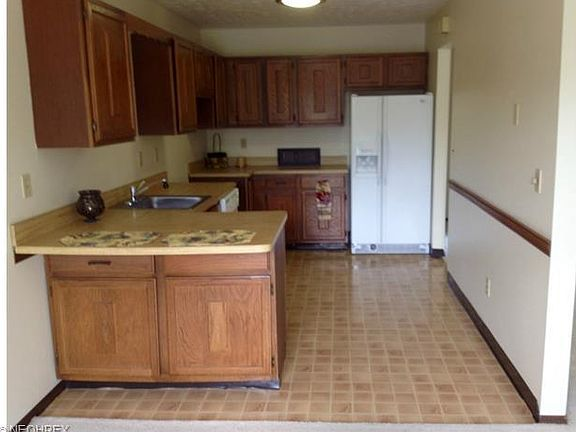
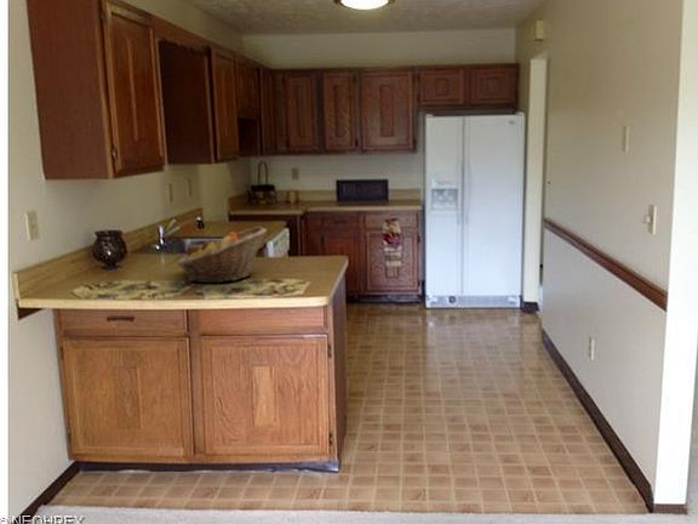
+ fruit basket [177,226,268,284]
